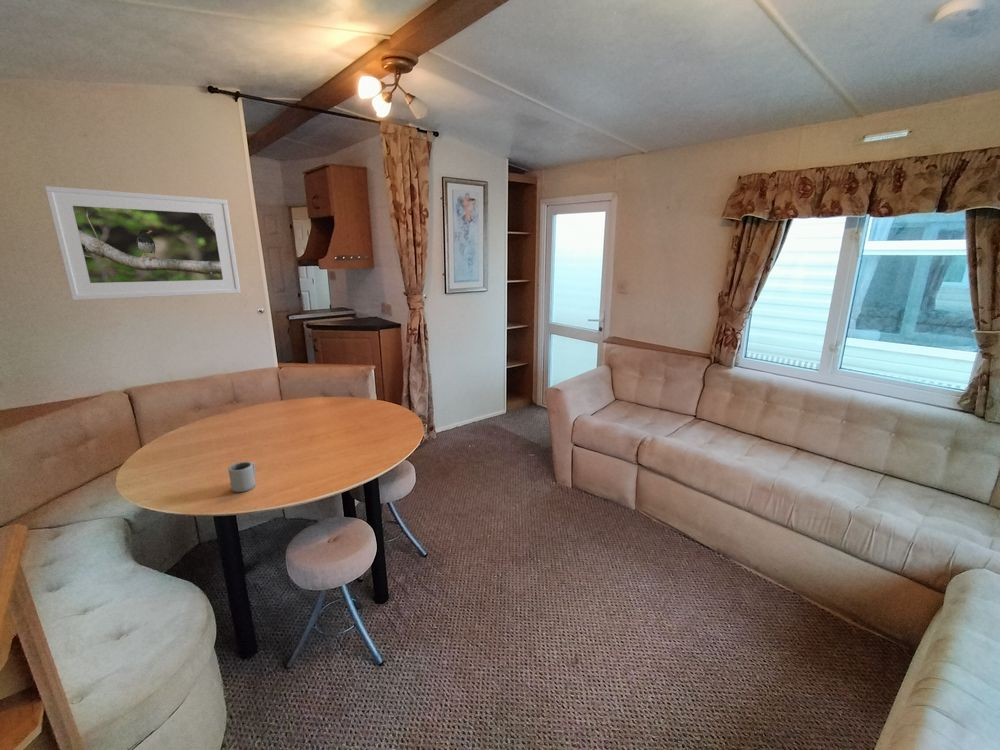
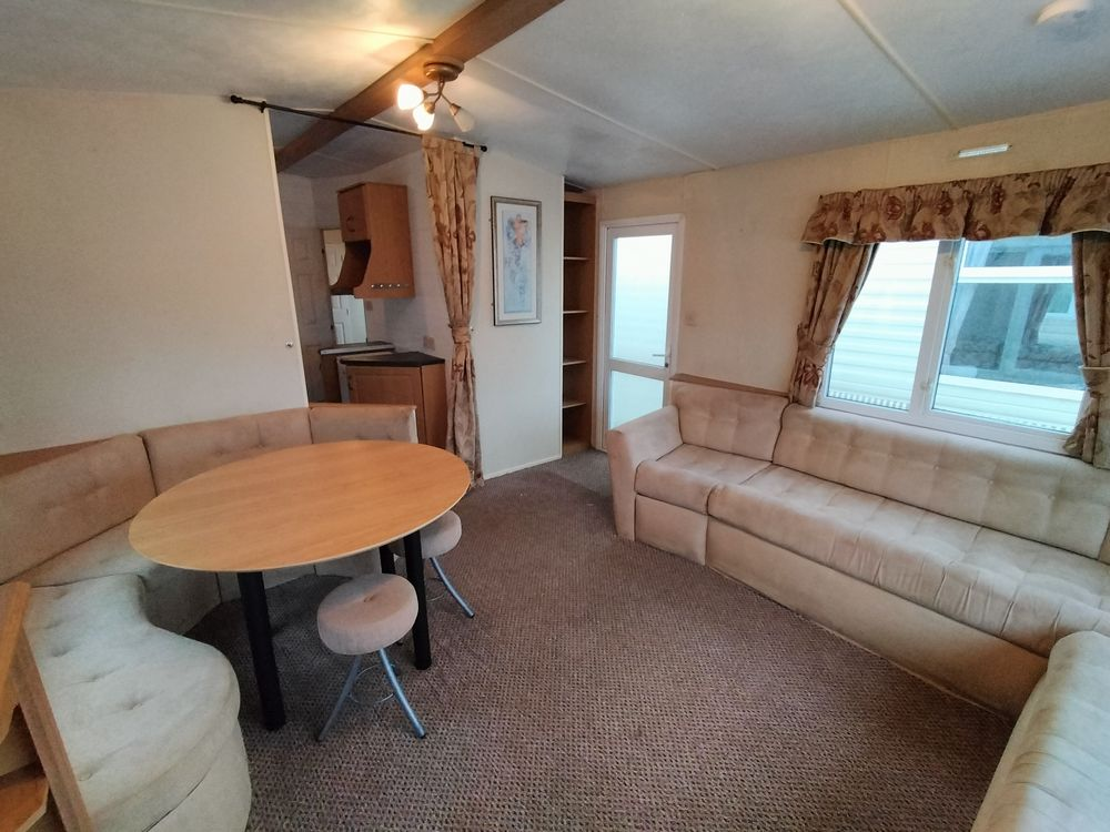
- cup [227,461,257,493]
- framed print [44,185,242,301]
